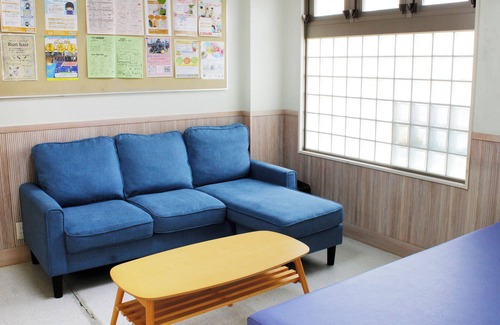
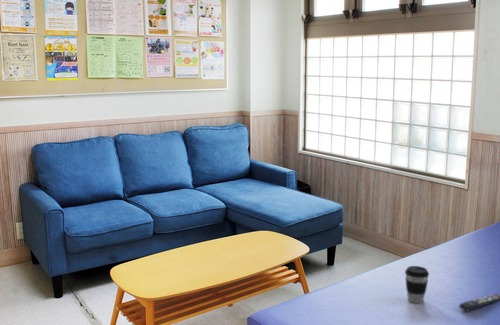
+ remote control [458,293,500,312]
+ coffee cup [404,265,430,304]
